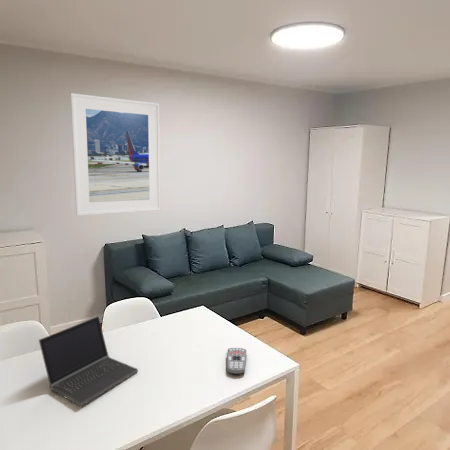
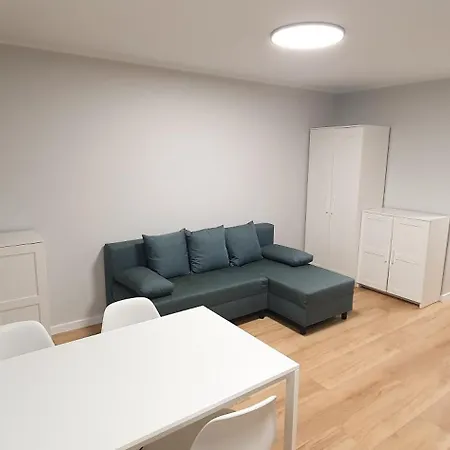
- laptop computer [38,315,139,407]
- remote control [226,347,248,375]
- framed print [70,92,162,217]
